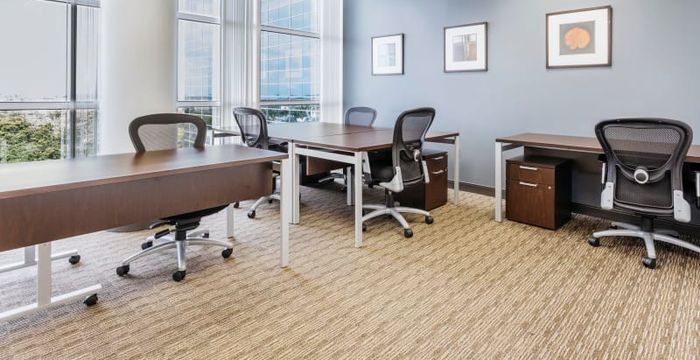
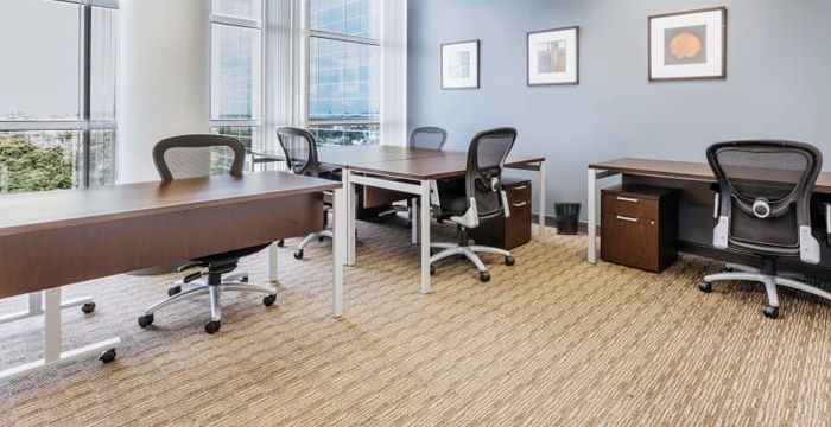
+ wastebasket [553,202,583,236]
